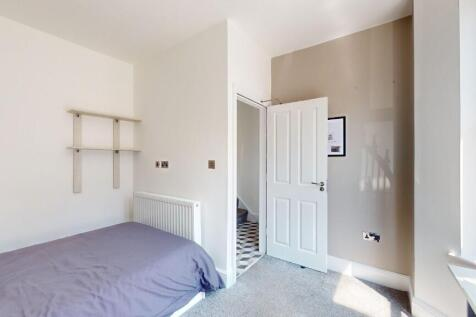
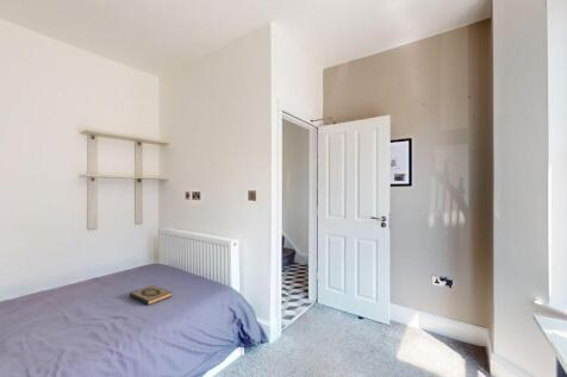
+ hardback book [129,284,173,306]
